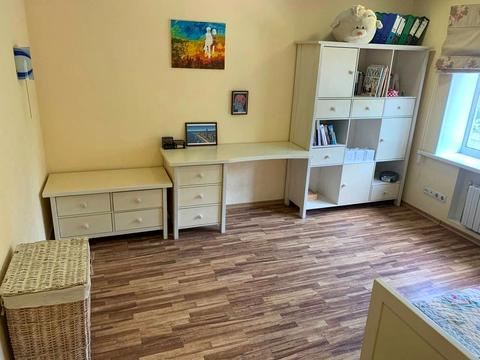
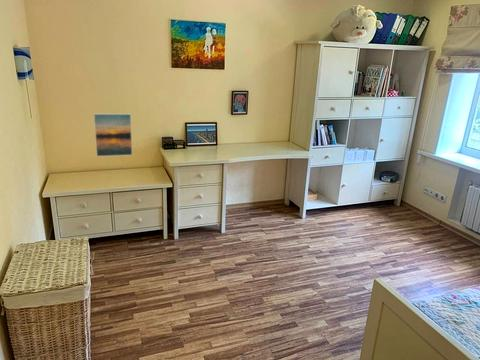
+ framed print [93,113,133,157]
